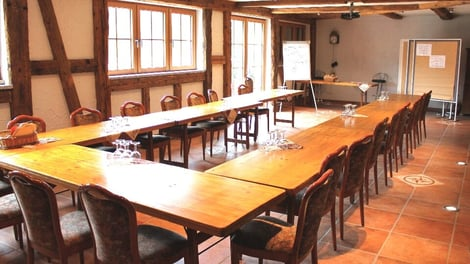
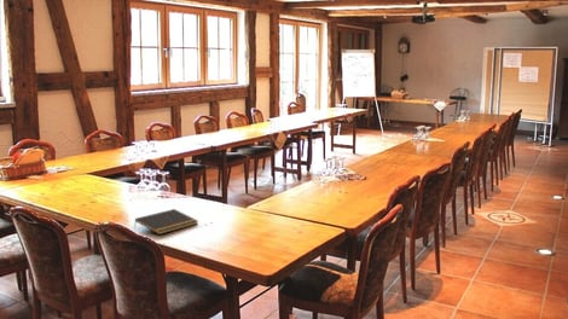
+ notepad [133,208,198,236]
